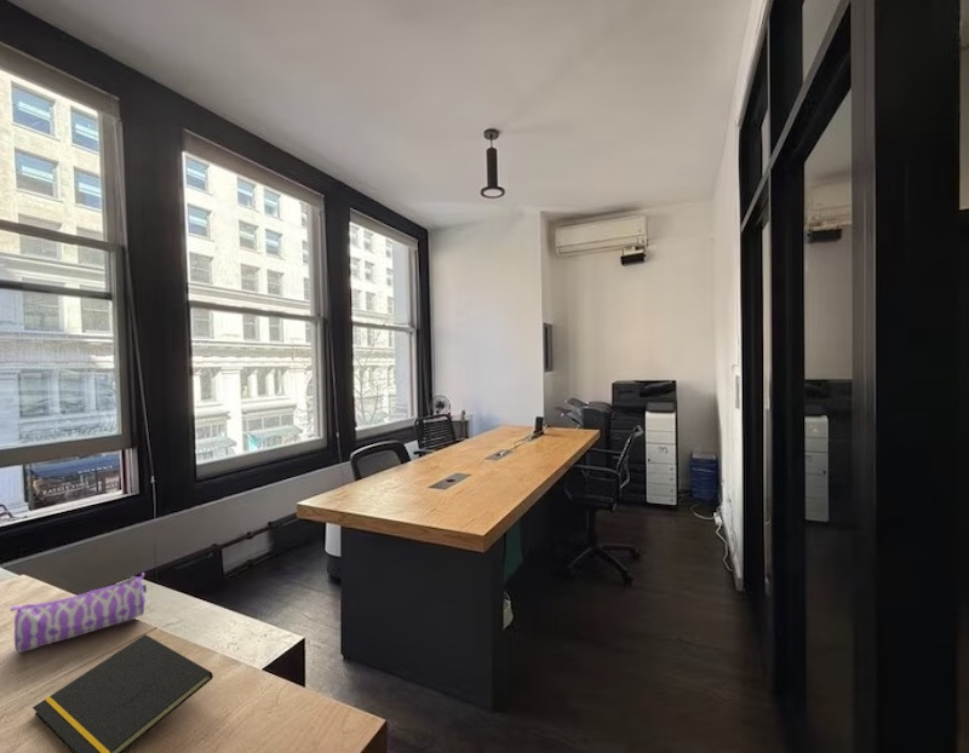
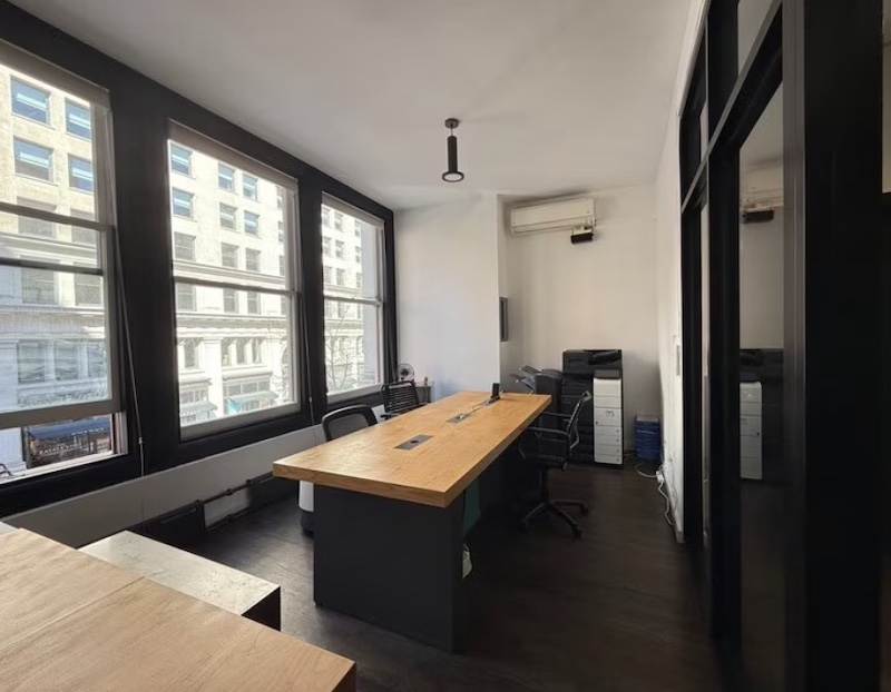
- notepad [31,633,214,753]
- pencil case [8,571,148,654]
